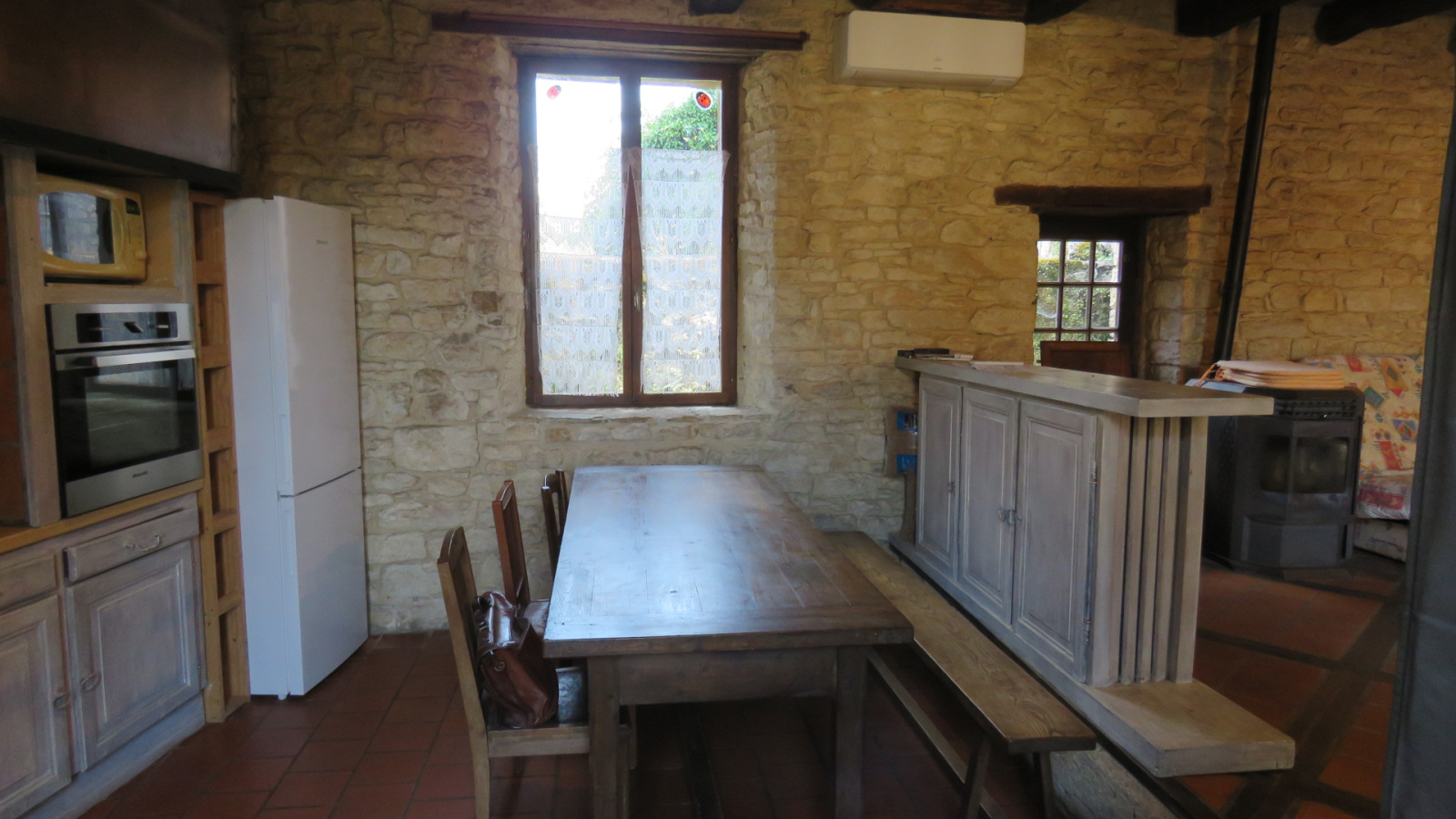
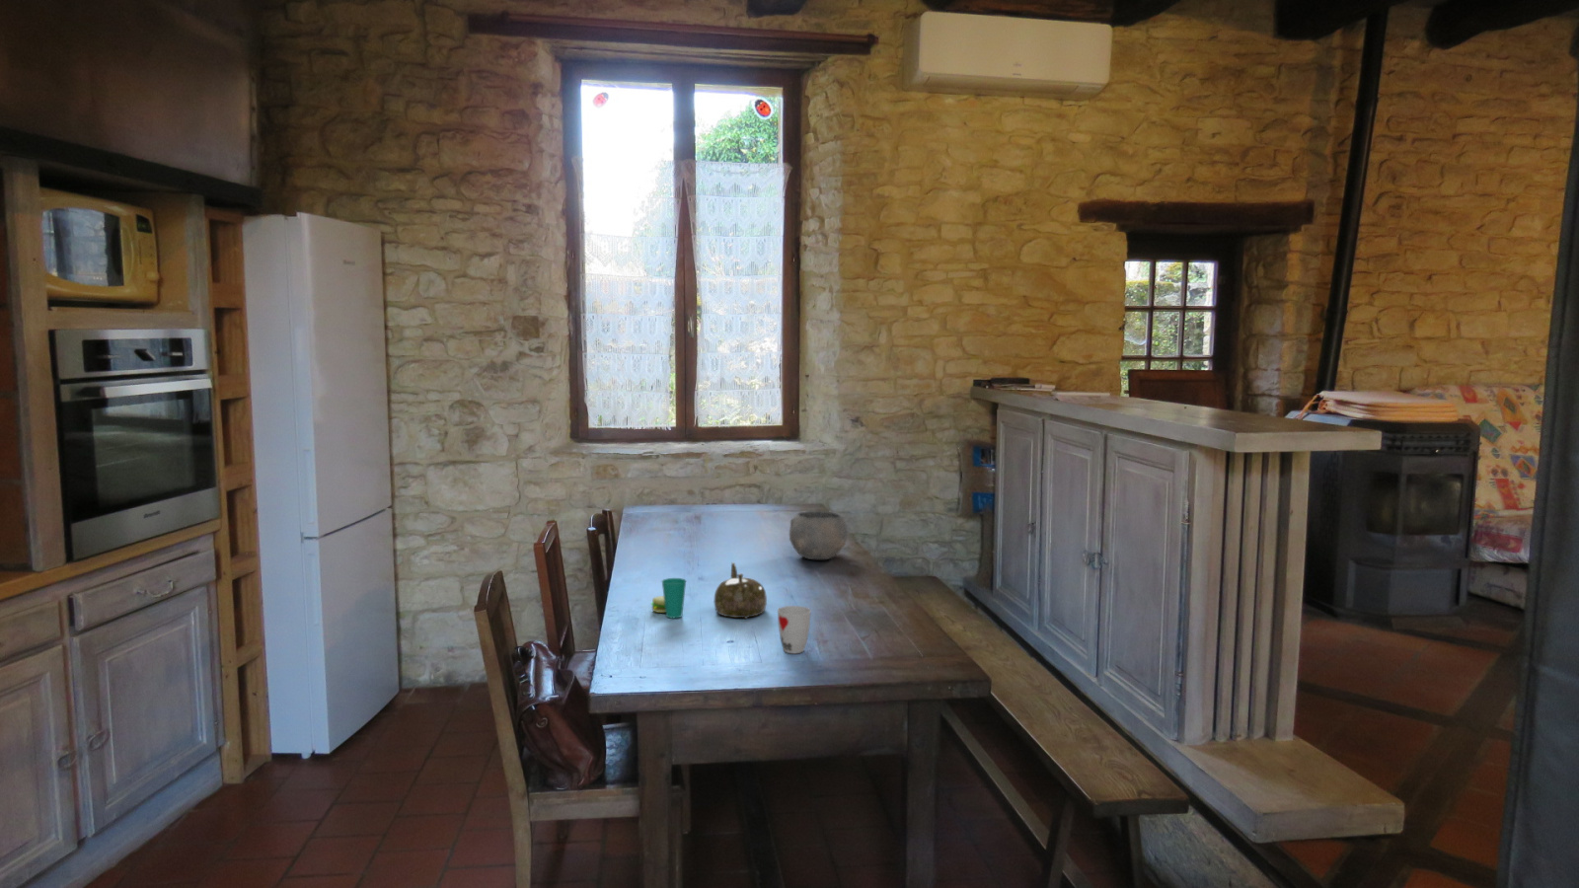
+ teapot [714,562,768,619]
+ cup [650,577,686,619]
+ bowl [788,510,849,561]
+ cup [776,605,812,654]
